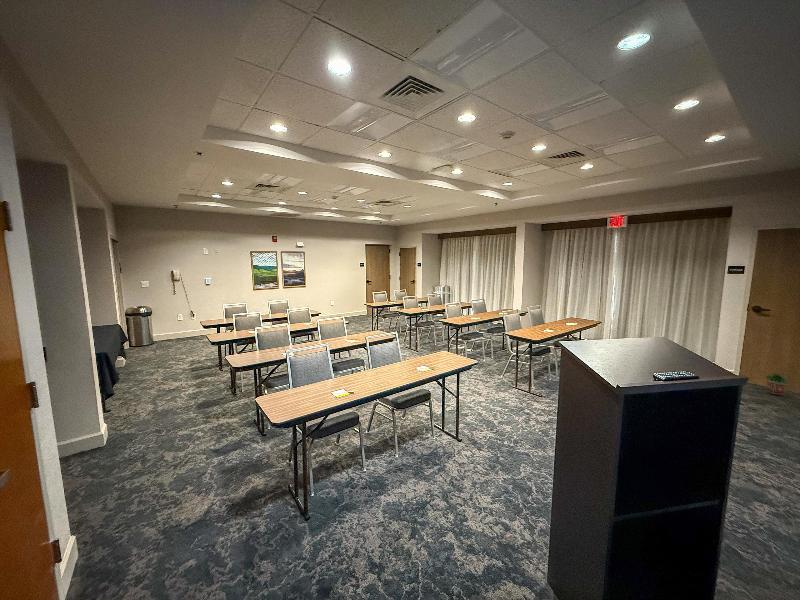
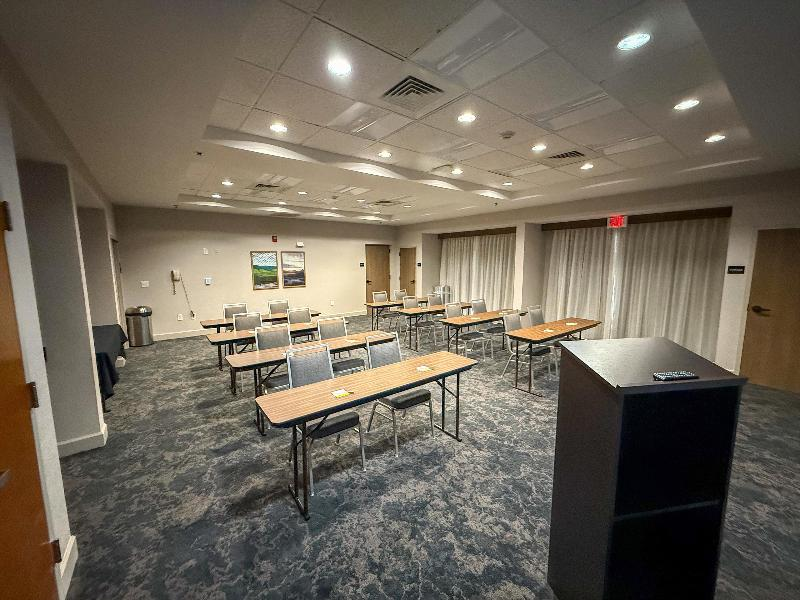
- potted plant [763,372,791,396]
